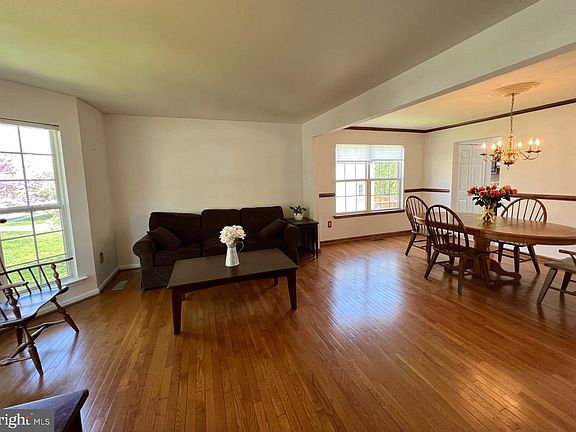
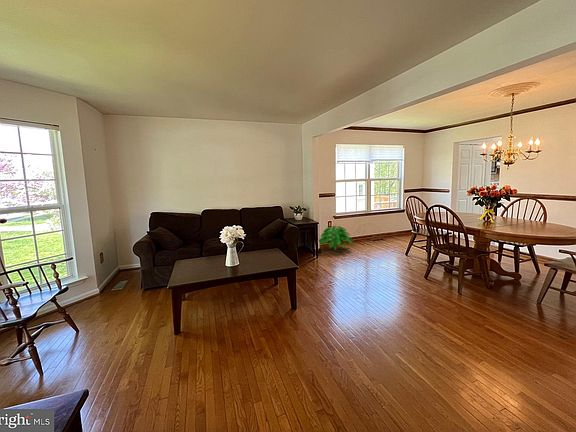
+ indoor plant [318,224,355,251]
